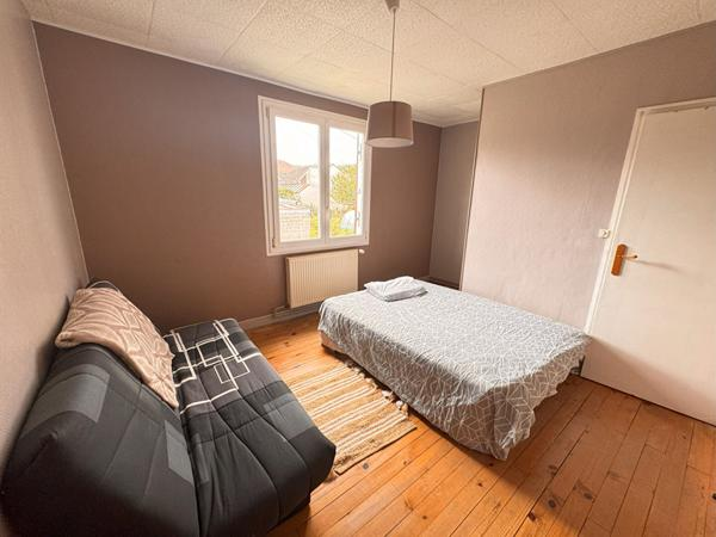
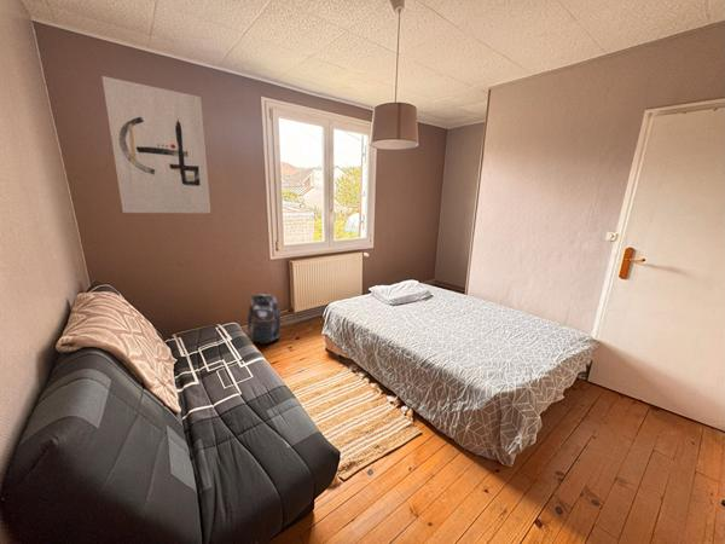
+ wall art [102,75,211,214]
+ backpack [246,293,282,345]
